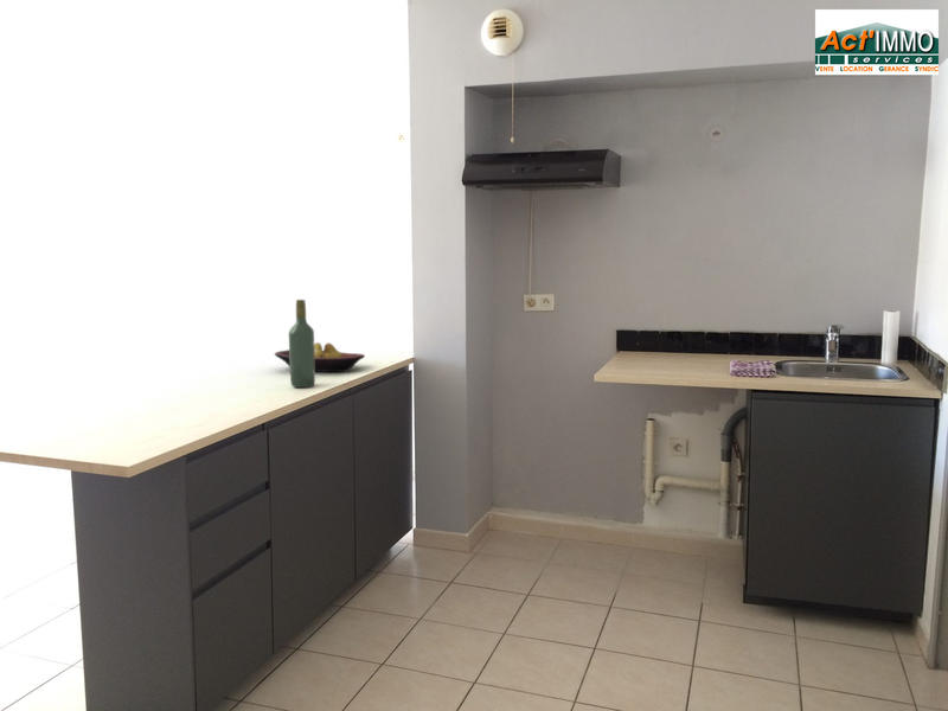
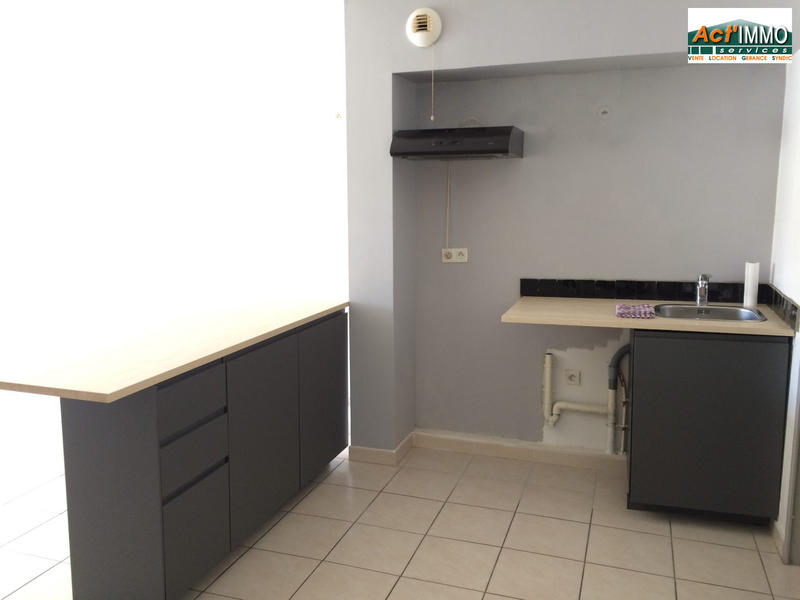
- wine bottle [288,299,316,389]
- fruit bowl [274,341,366,373]
